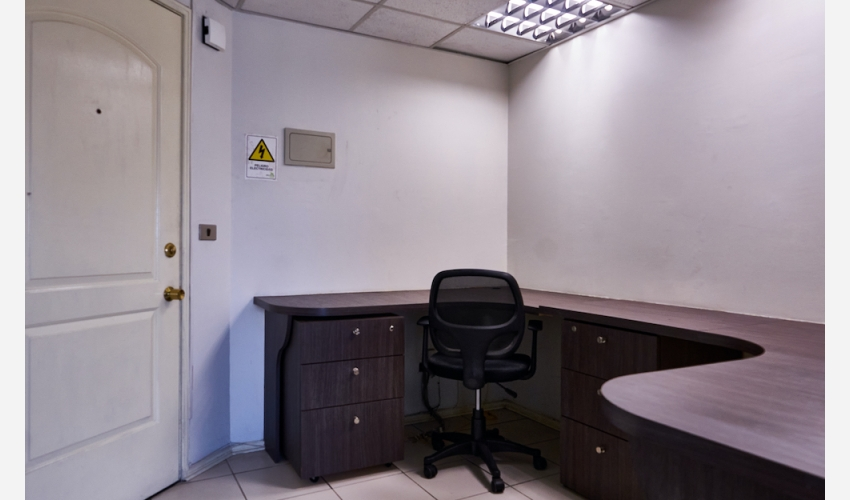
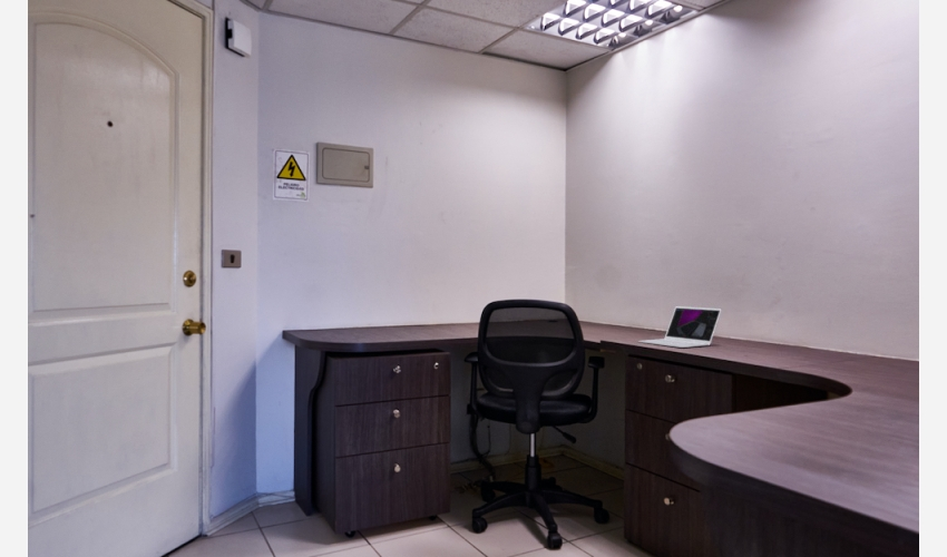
+ laptop [637,305,723,349]
